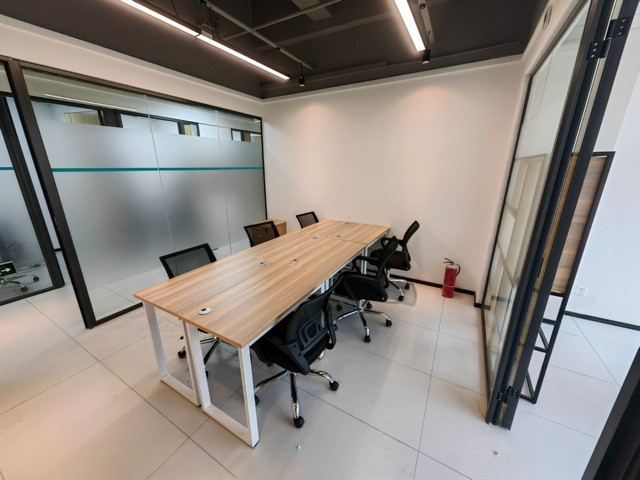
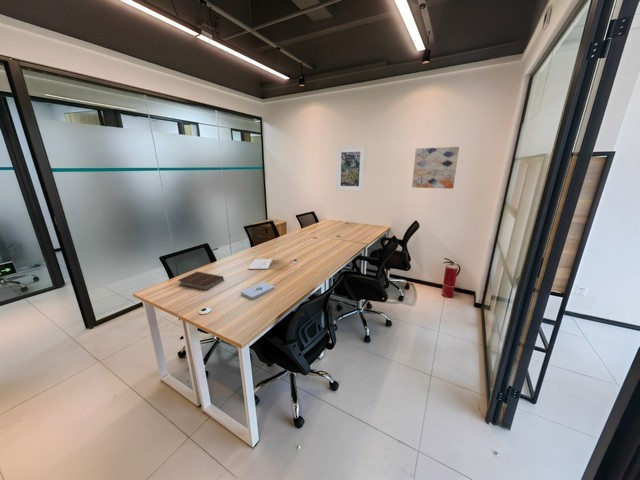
+ laptop [247,245,281,270]
+ wall art [411,146,460,190]
+ book [177,271,225,292]
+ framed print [335,145,367,192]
+ notepad [240,281,275,300]
